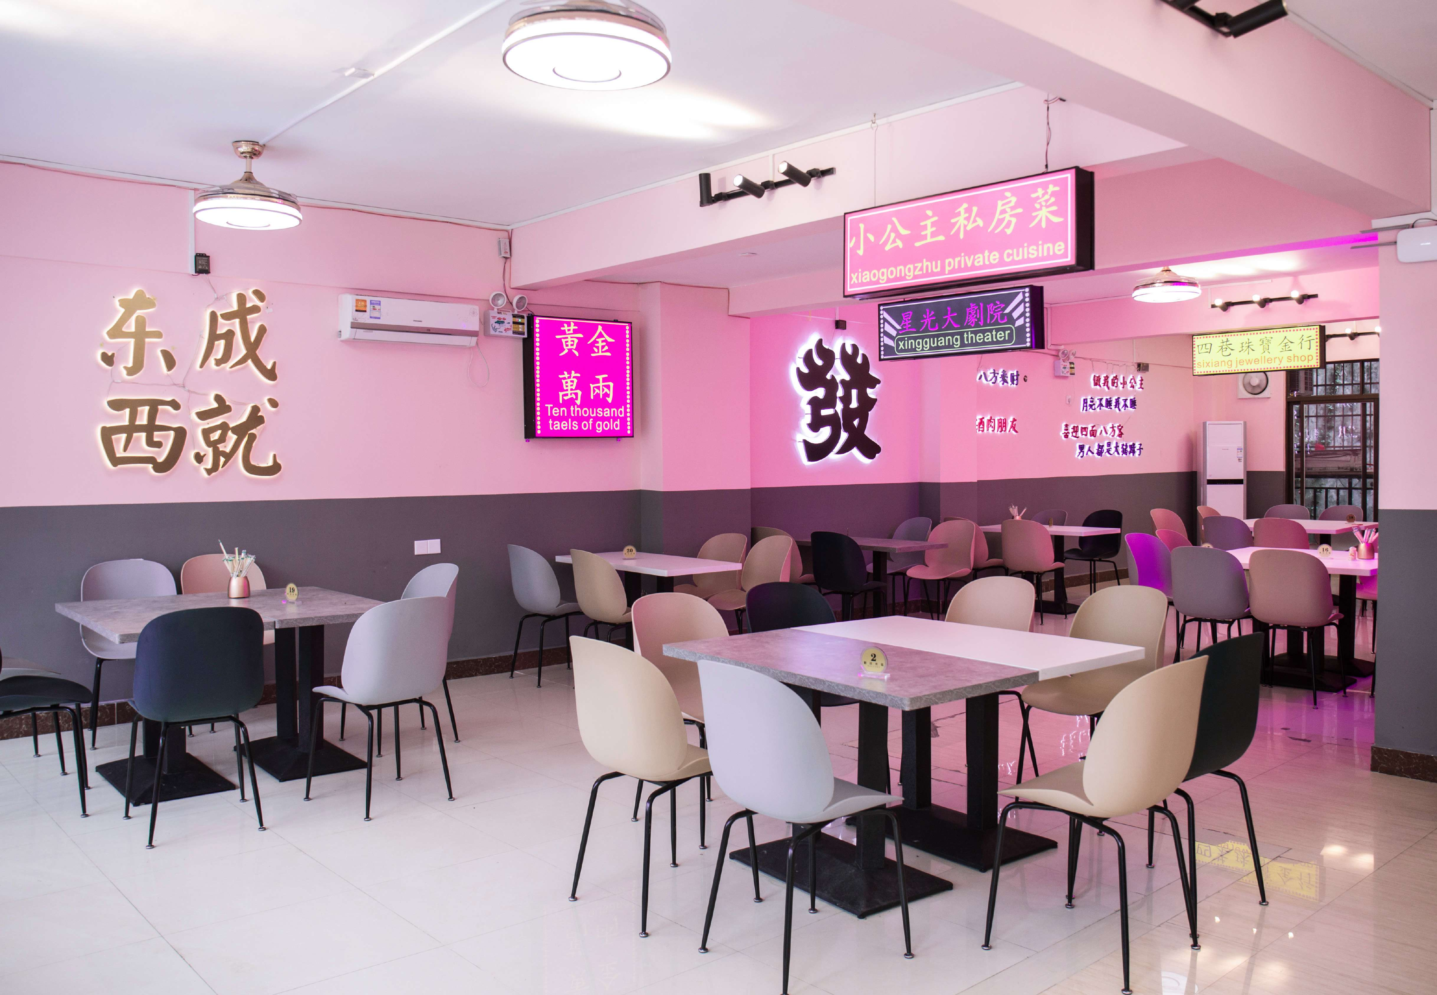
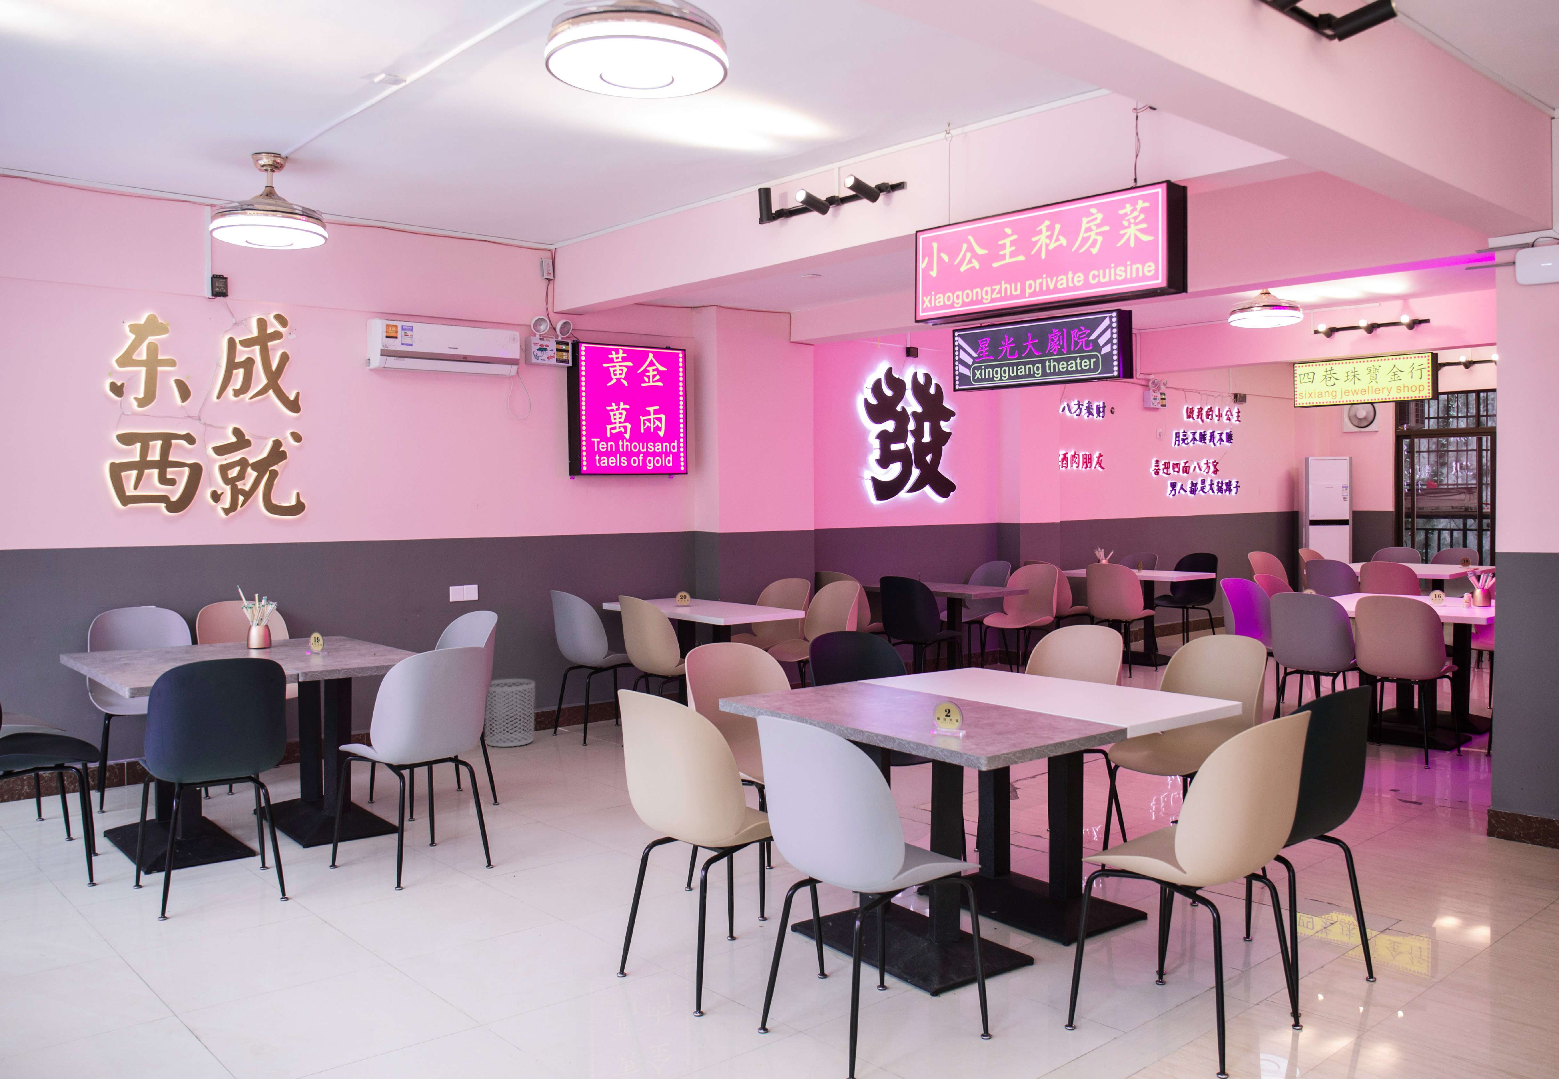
+ waste bin [485,679,535,747]
